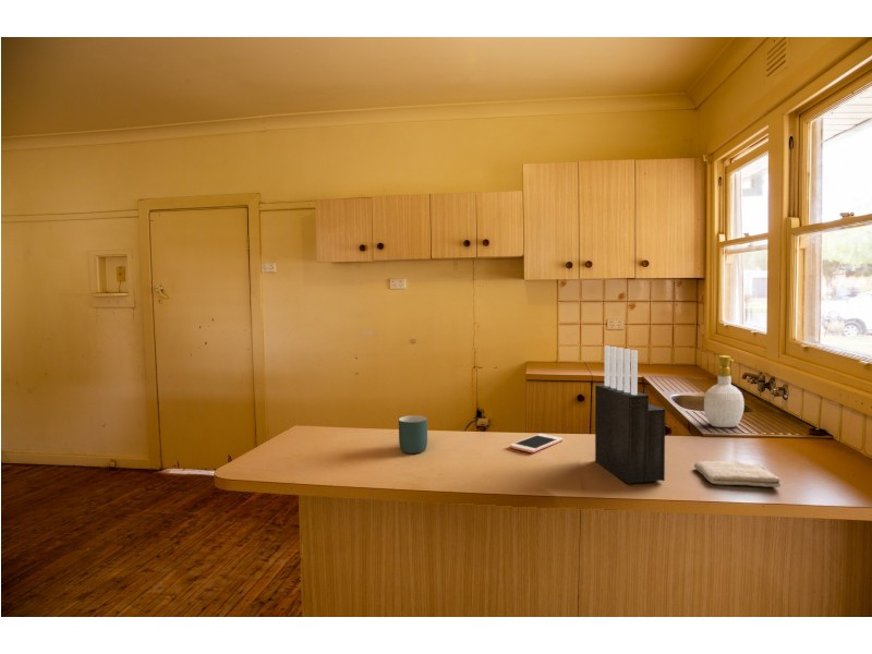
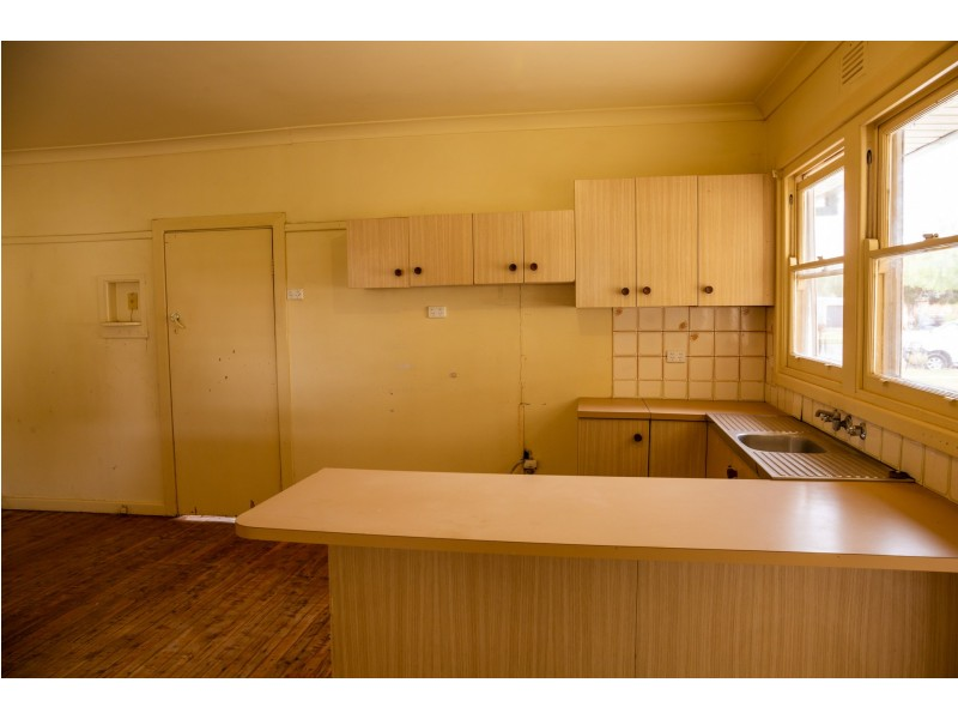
- cell phone [509,433,564,453]
- knife block [594,344,666,485]
- mug [398,414,428,455]
- soap bottle [703,354,746,428]
- washcloth [693,460,782,488]
